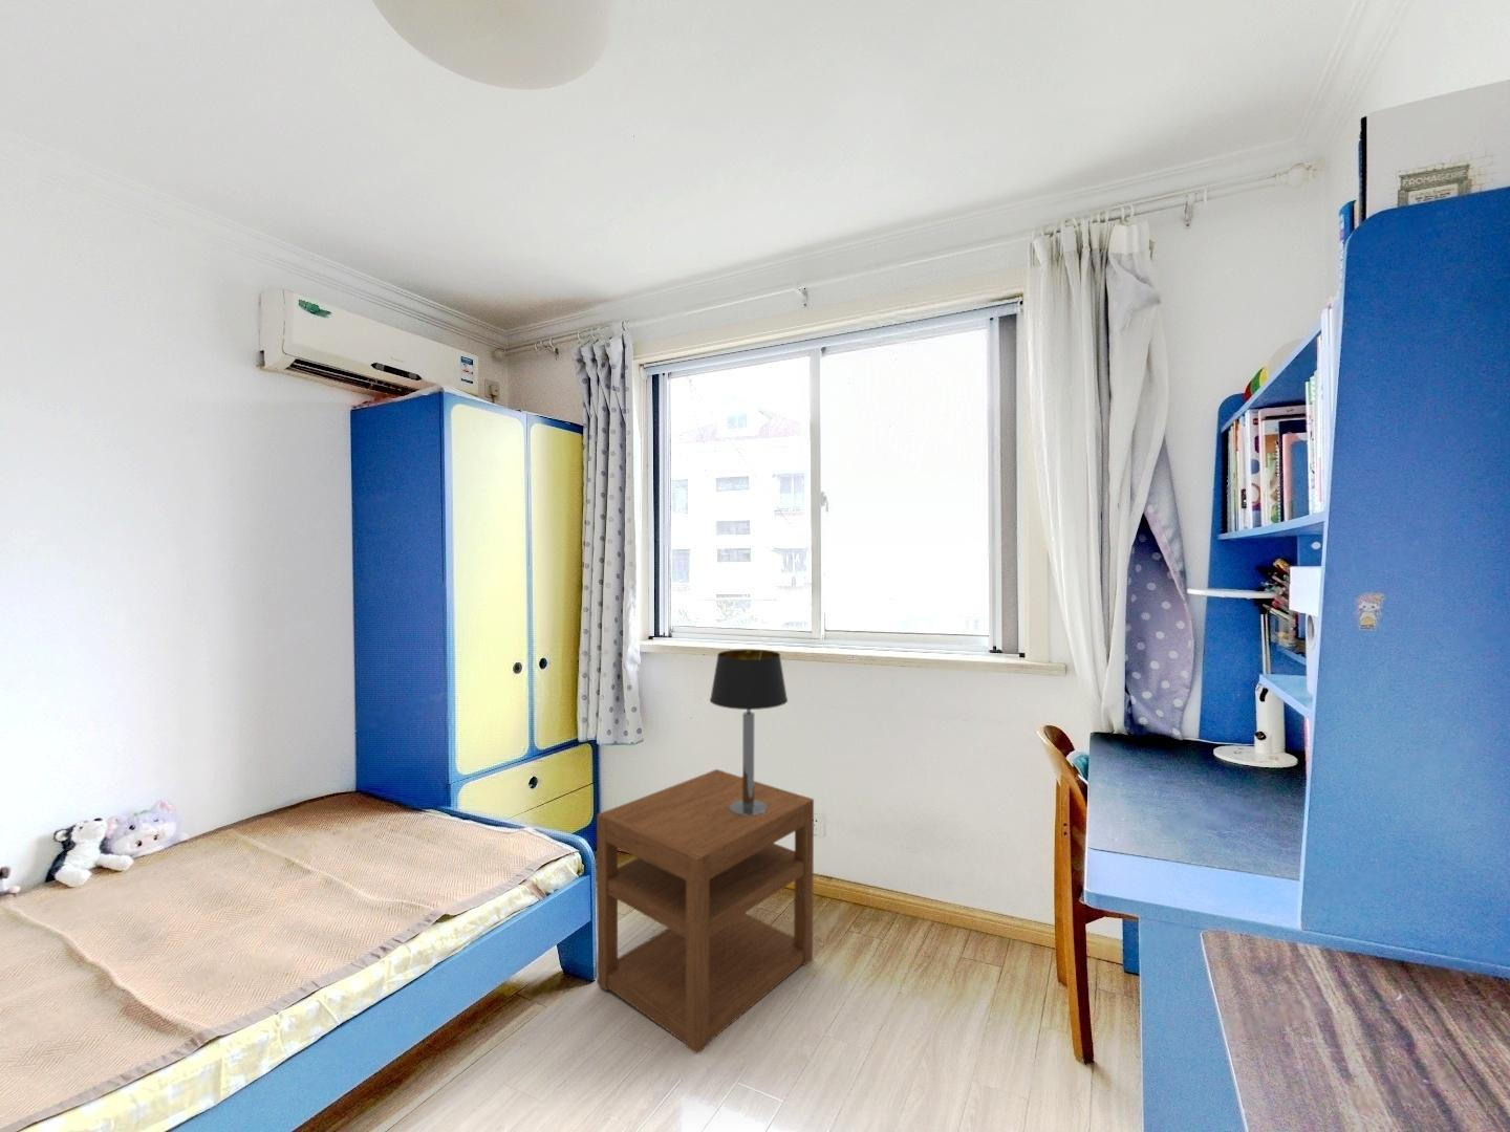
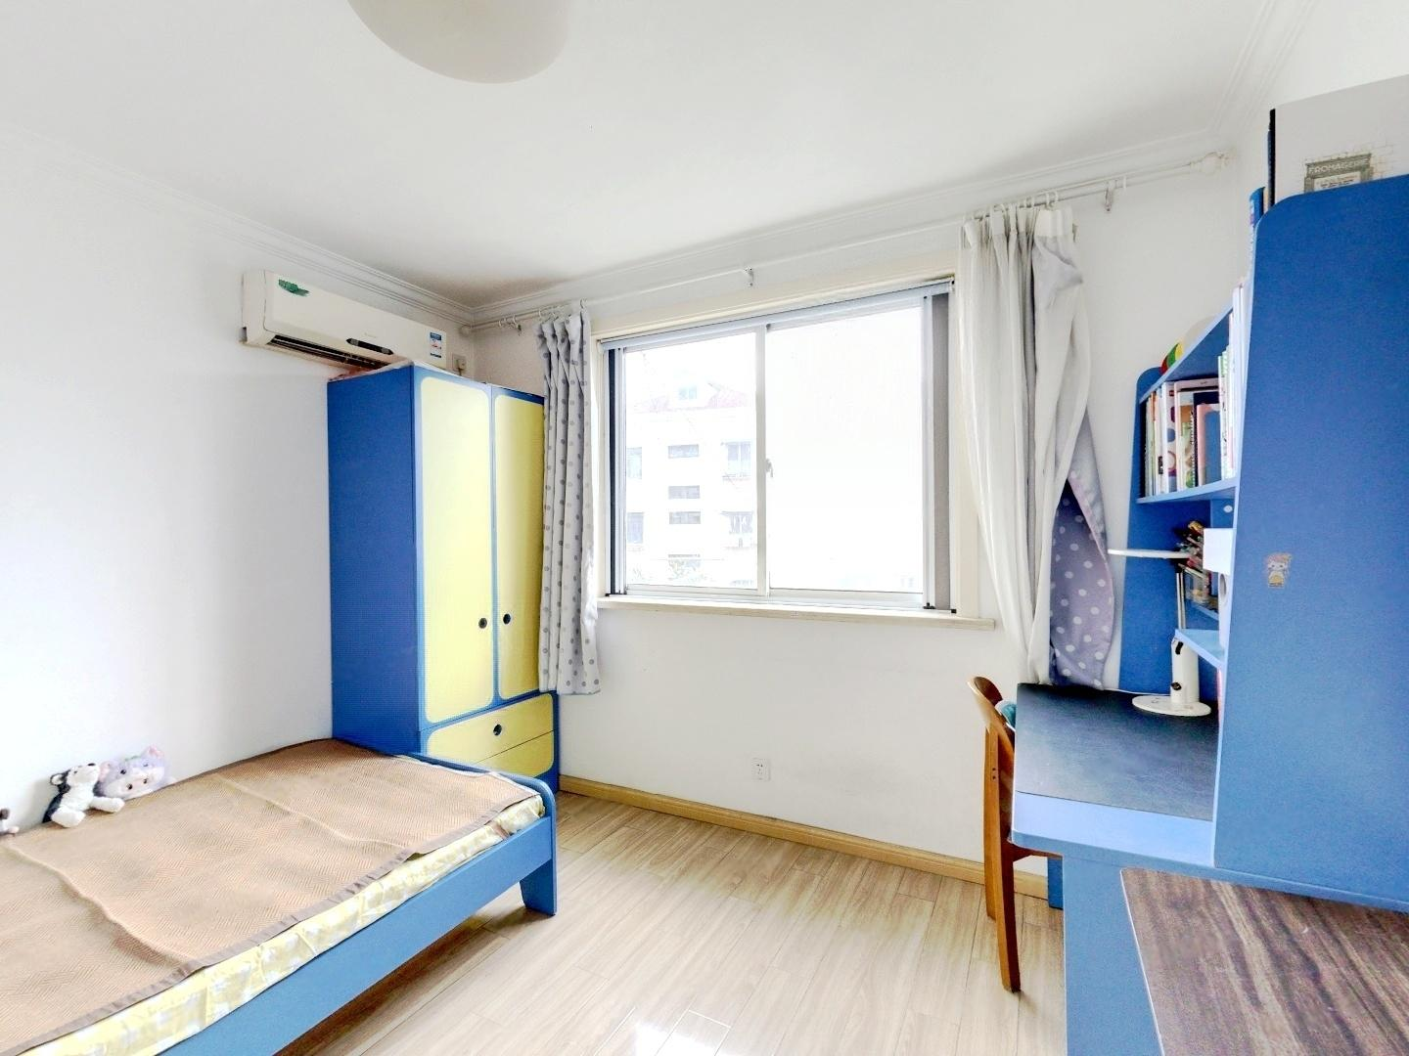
- nightstand [596,768,814,1056]
- table lamp [709,648,788,816]
